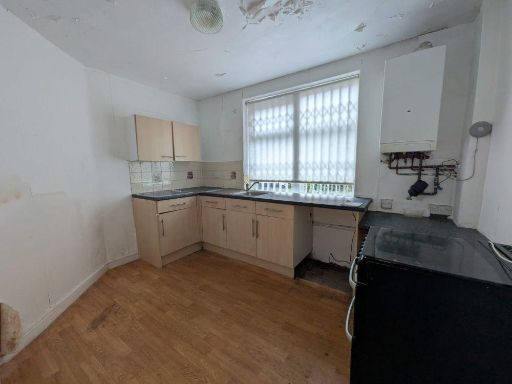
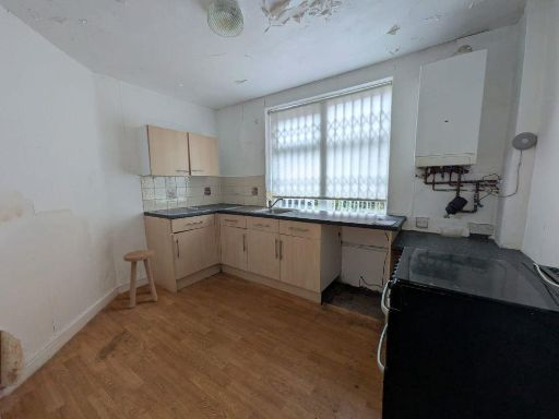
+ stool [122,249,158,309]
